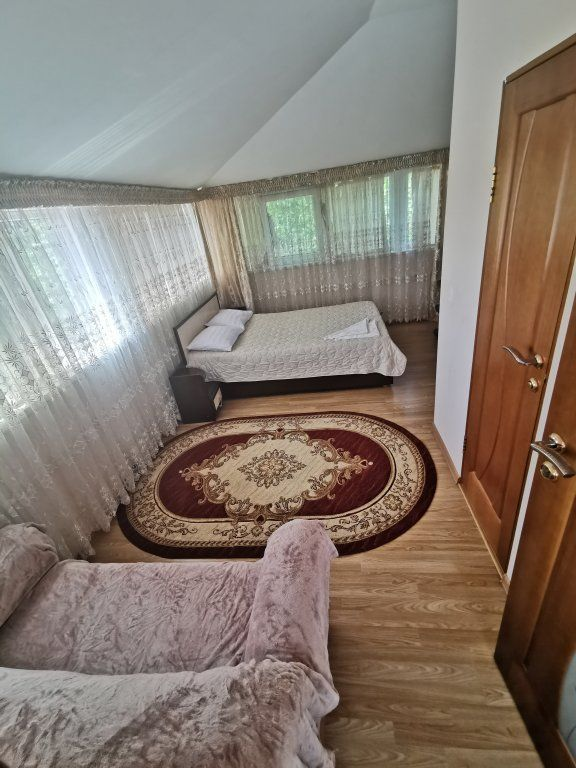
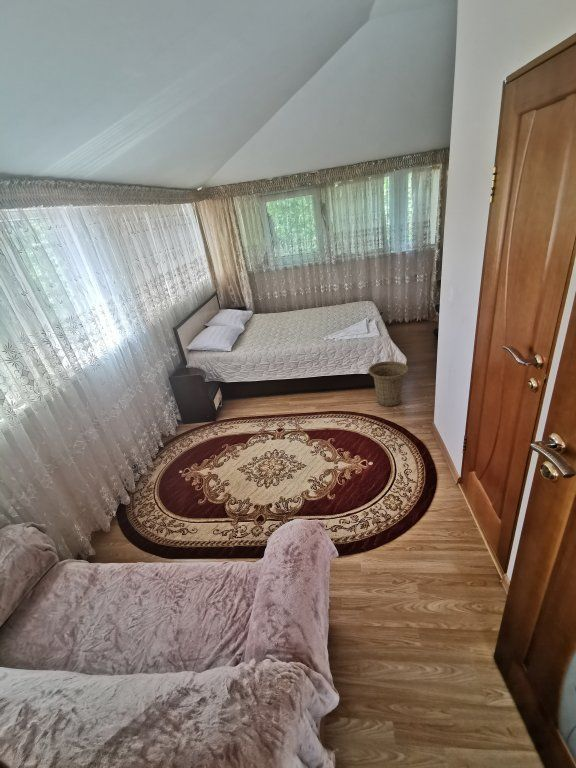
+ basket [368,360,410,407]
